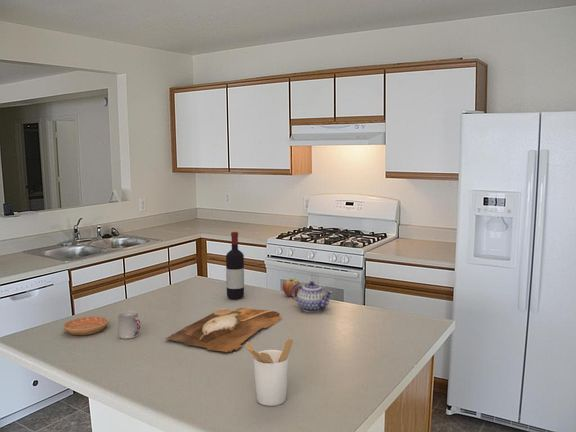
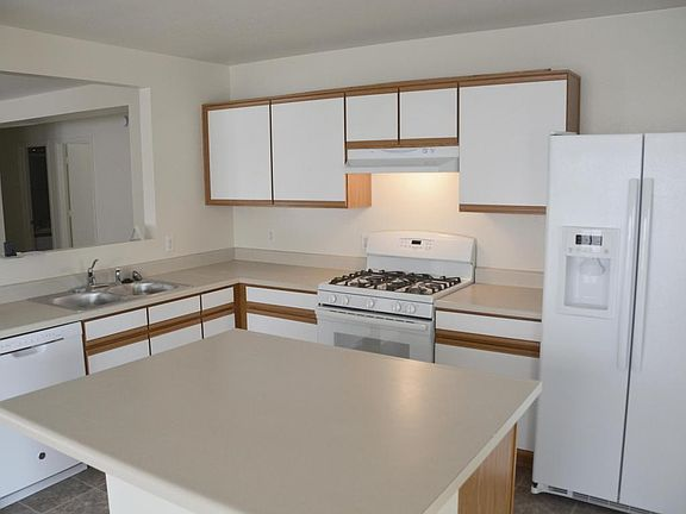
- cup [117,310,141,340]
- fruit [281,278,301,297]
- cutting board [164,307,282,353]
- teapot [292,280,333,313]
- utensil holder [245,338,294,407]
- saucer [63,316,109,336]
- wine bottle [225,231,245,301]
